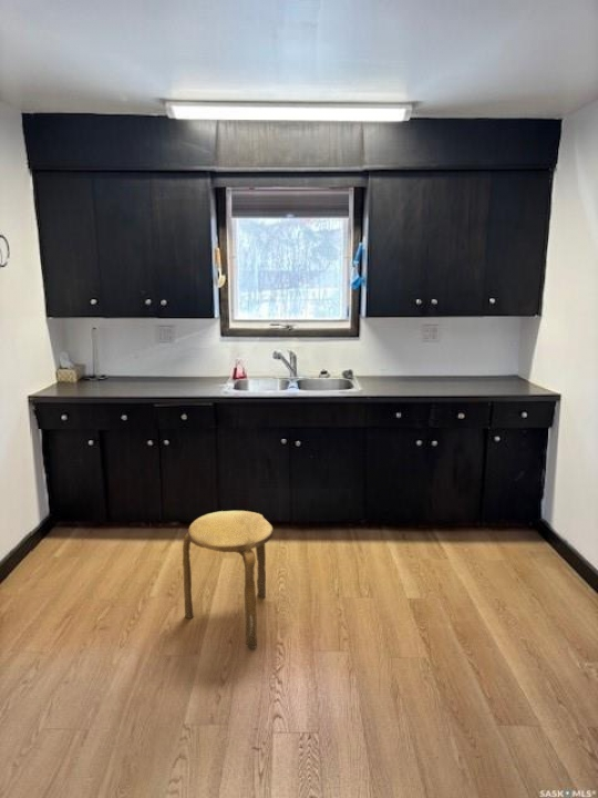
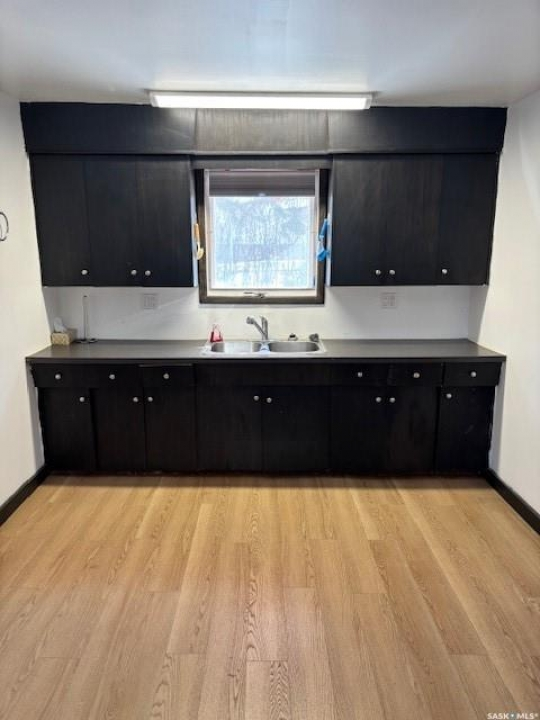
- stool [182,510,275,649]
